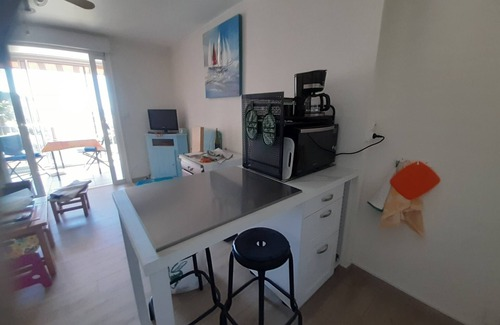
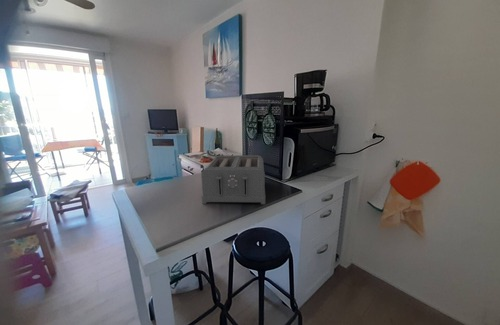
+ toaster [200,154,266,205]
